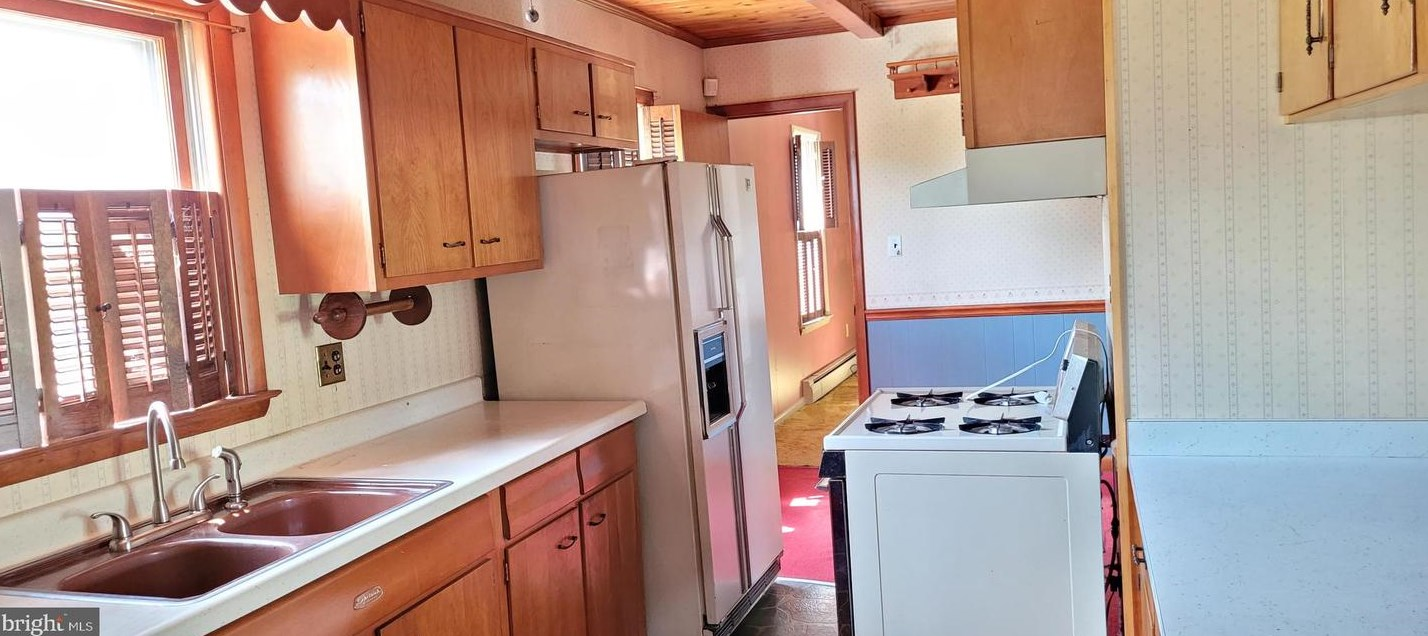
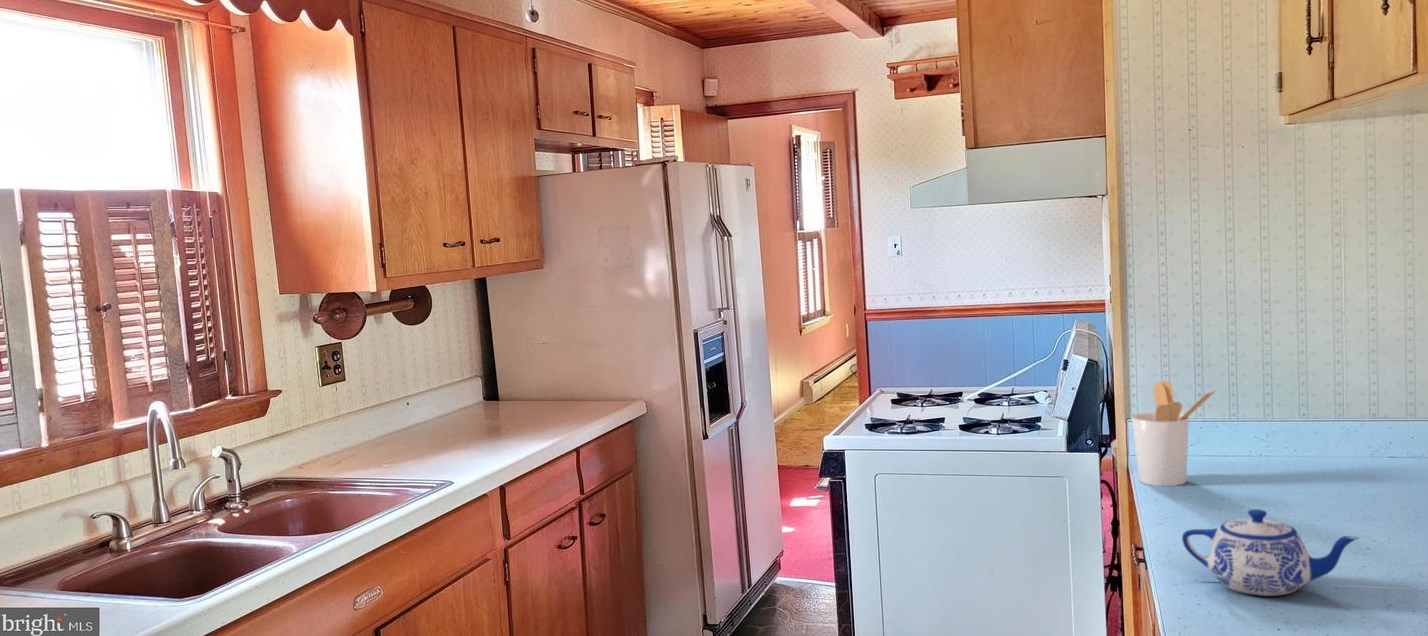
+ teapot [1181,508,1360,597]
+ utensil holder [1131,380,1218,487]
